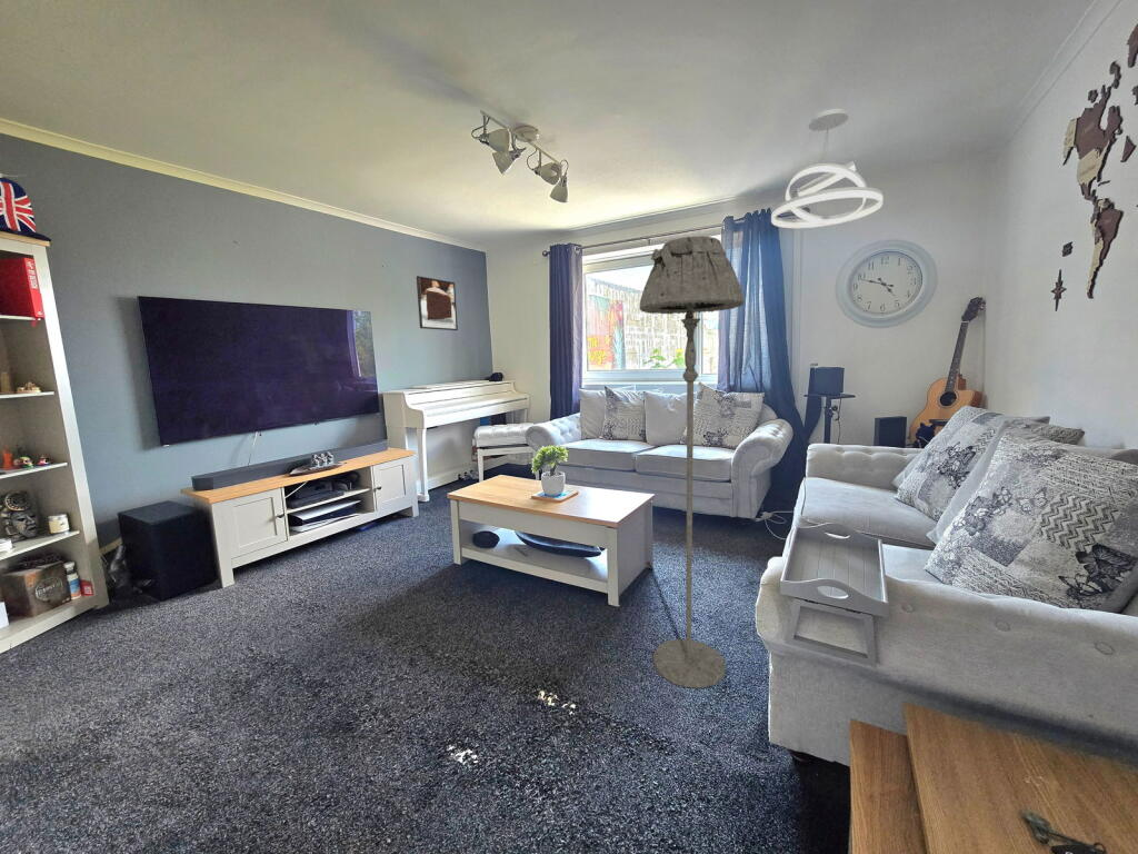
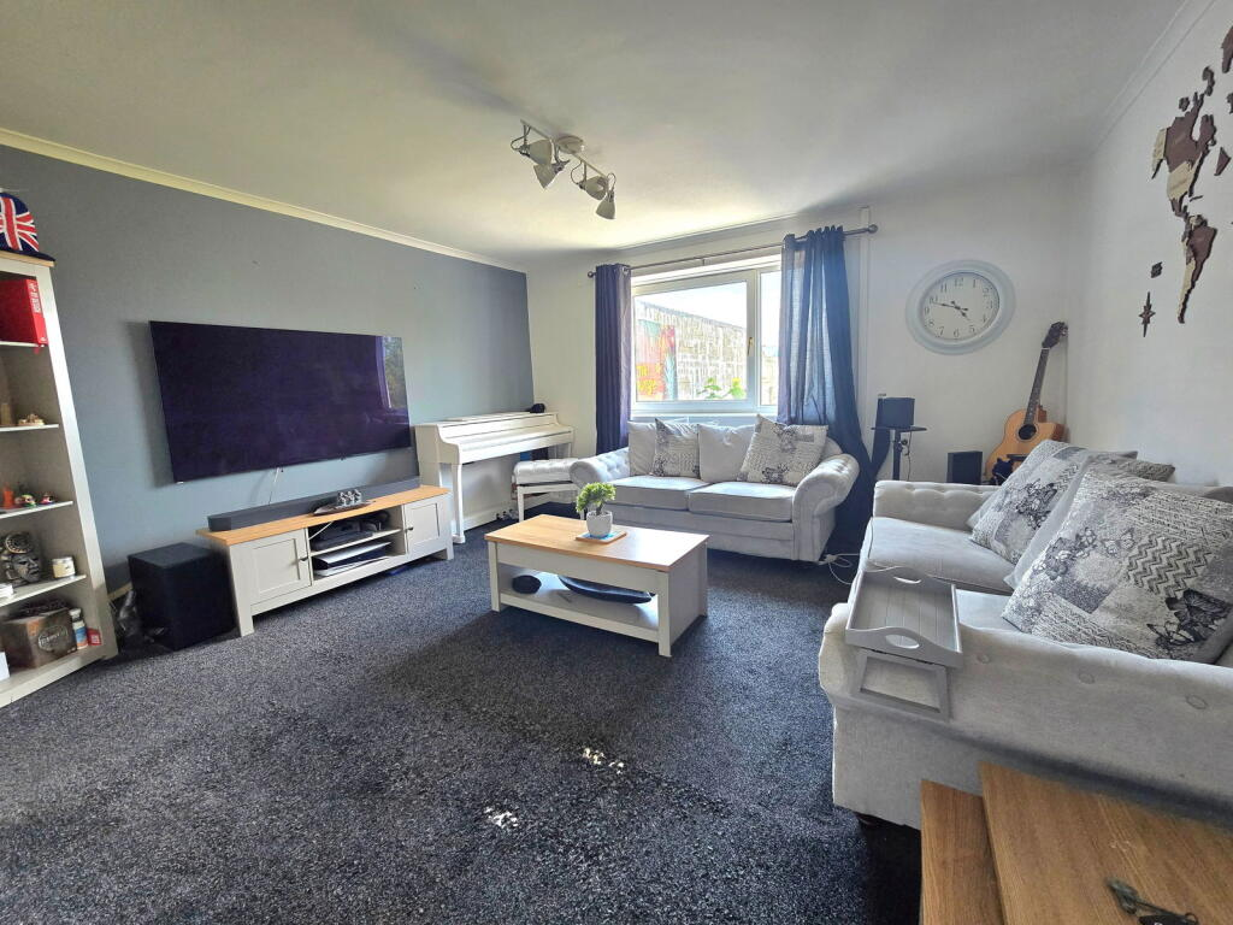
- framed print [416,275,459,331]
- pendant light [770,108,885,229]
- floor lamp [638,235,746,688]
